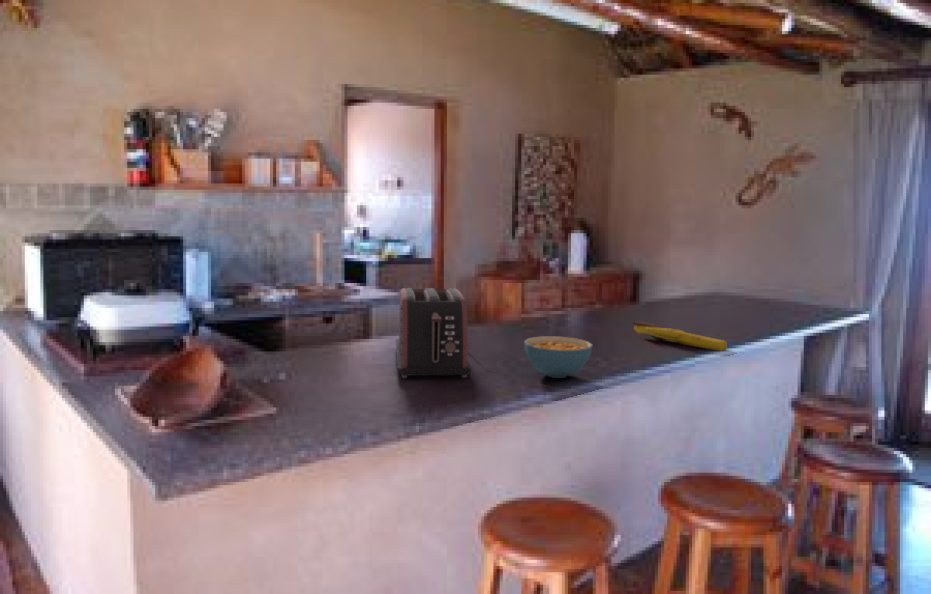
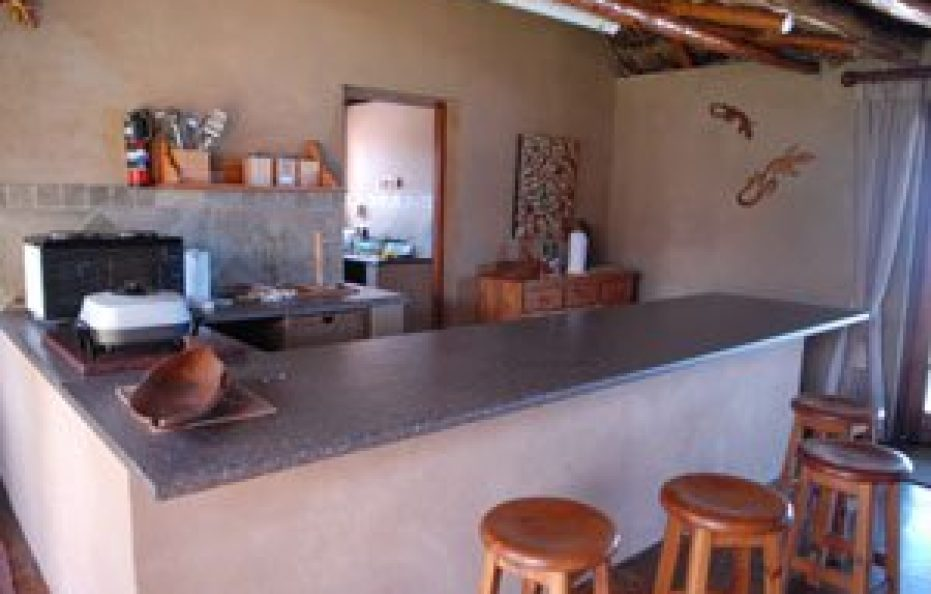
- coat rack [632,320,728,352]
- toaster [395,287,472,379]
- cereal bowl [523,335,594,379]
